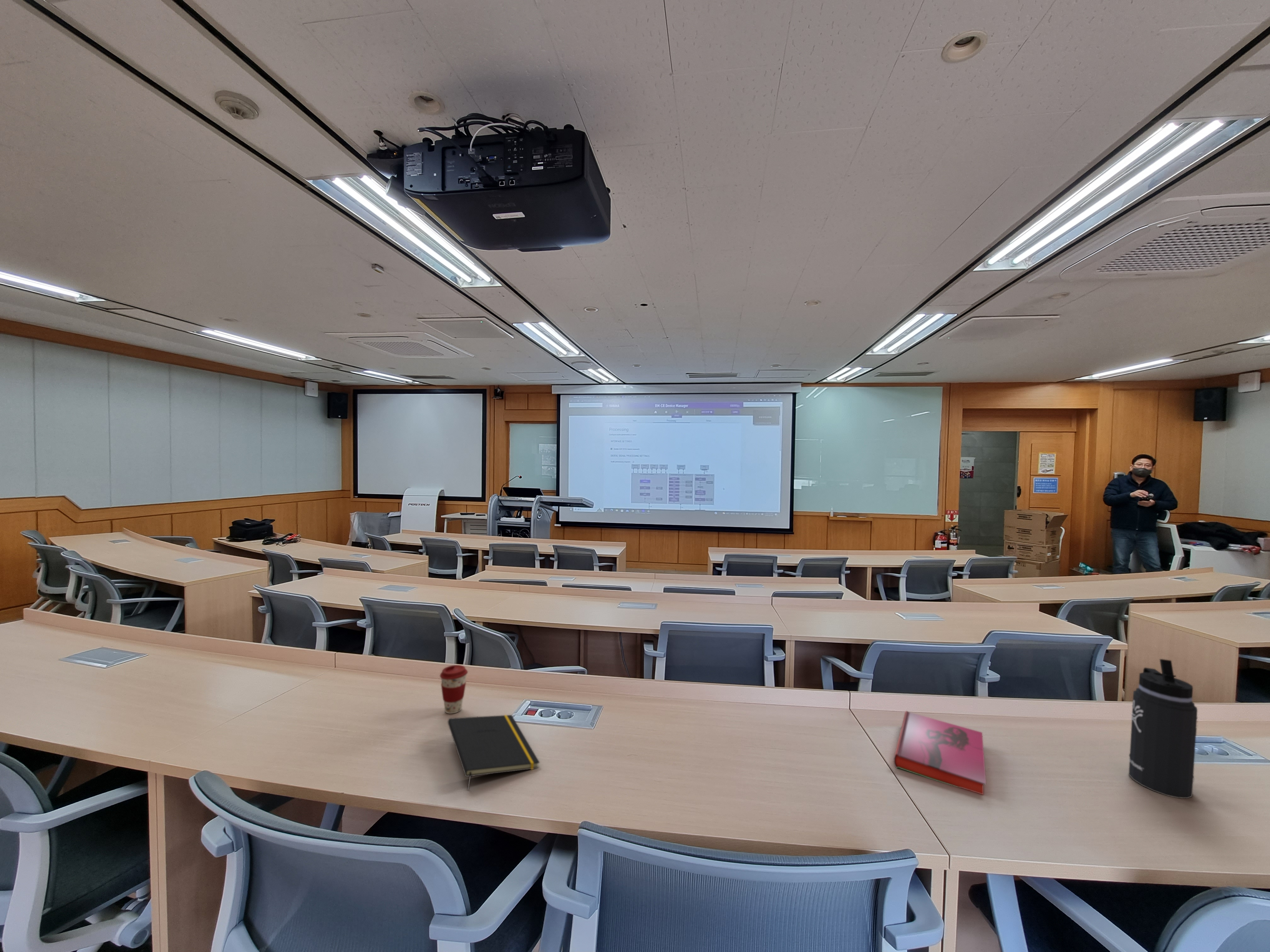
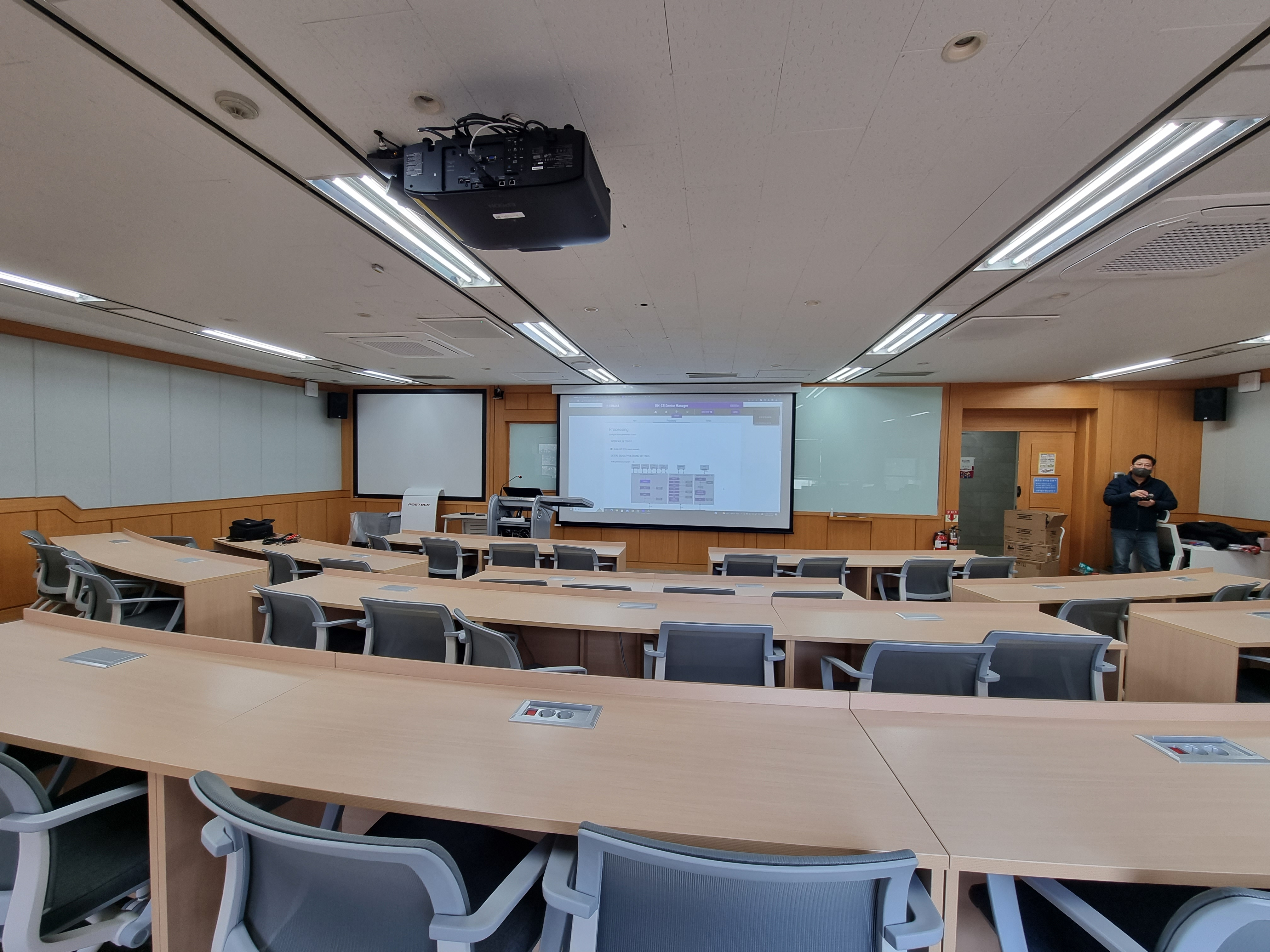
- hardback book [894,711,987,795]
- thermos bottle [1128,659,1198,799]
- notepad [447,715,540,791]
- coffee cup [440,665,468,714]
